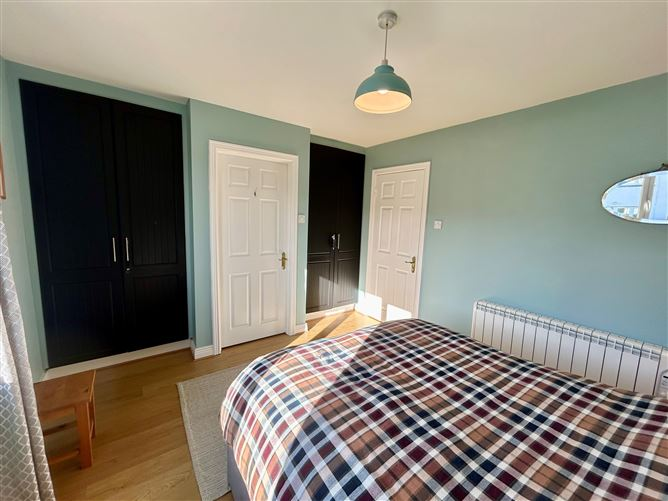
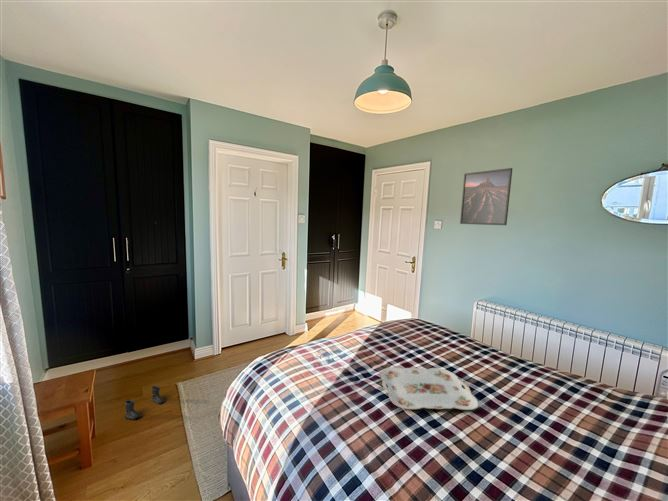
+ boots [124,385,167,421]
+ serving tray [380,366,479,411]
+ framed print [459,167,513,226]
